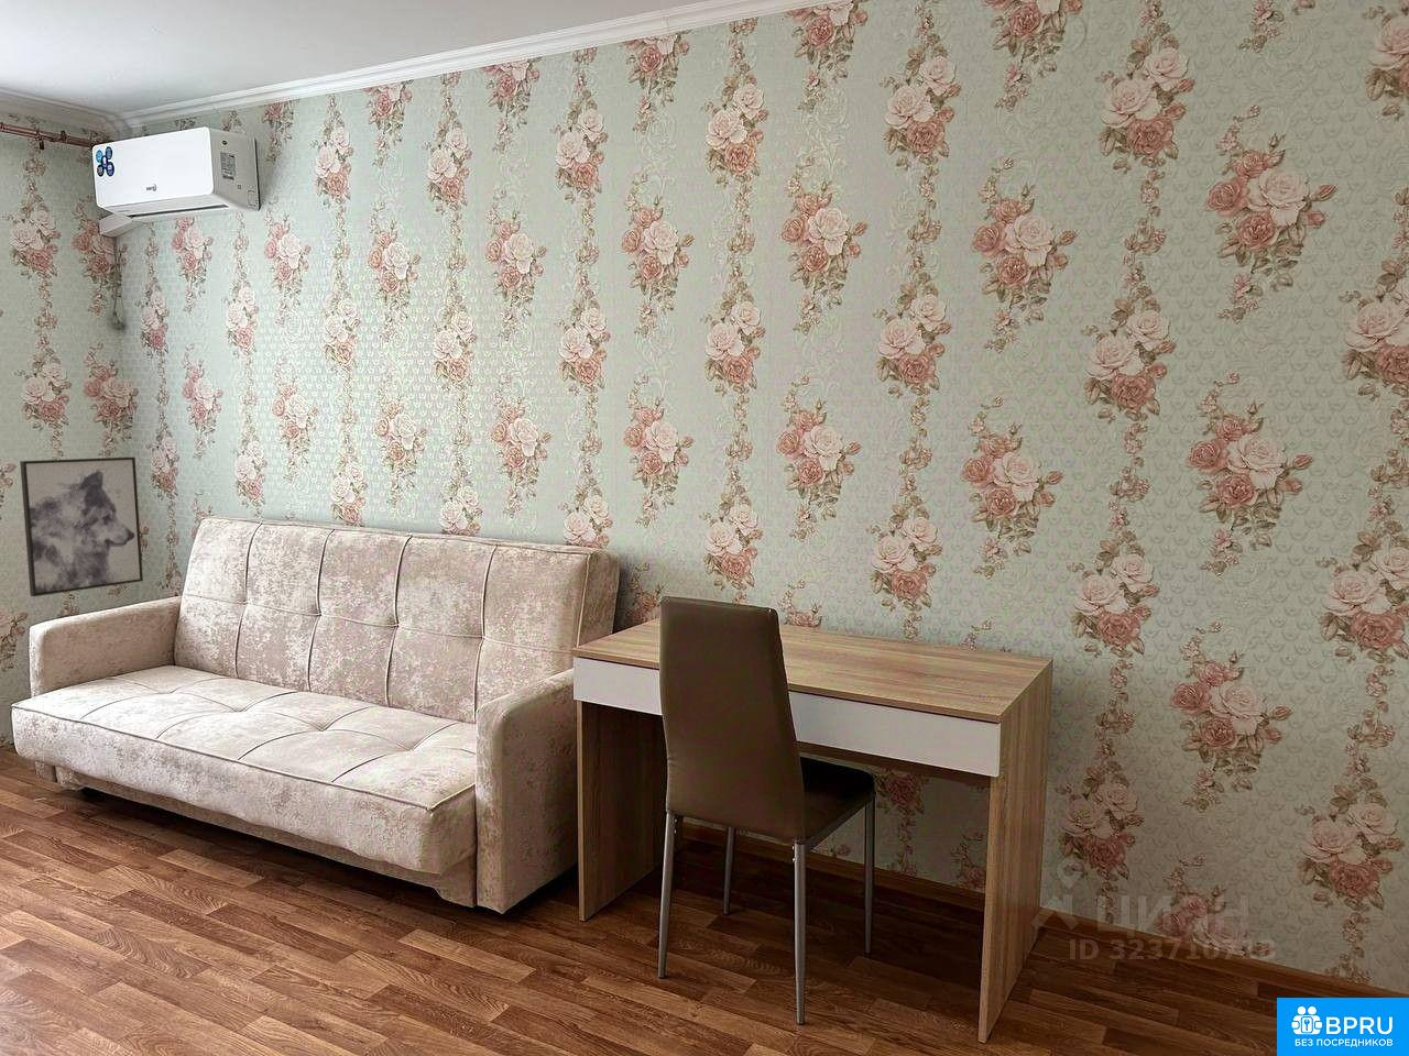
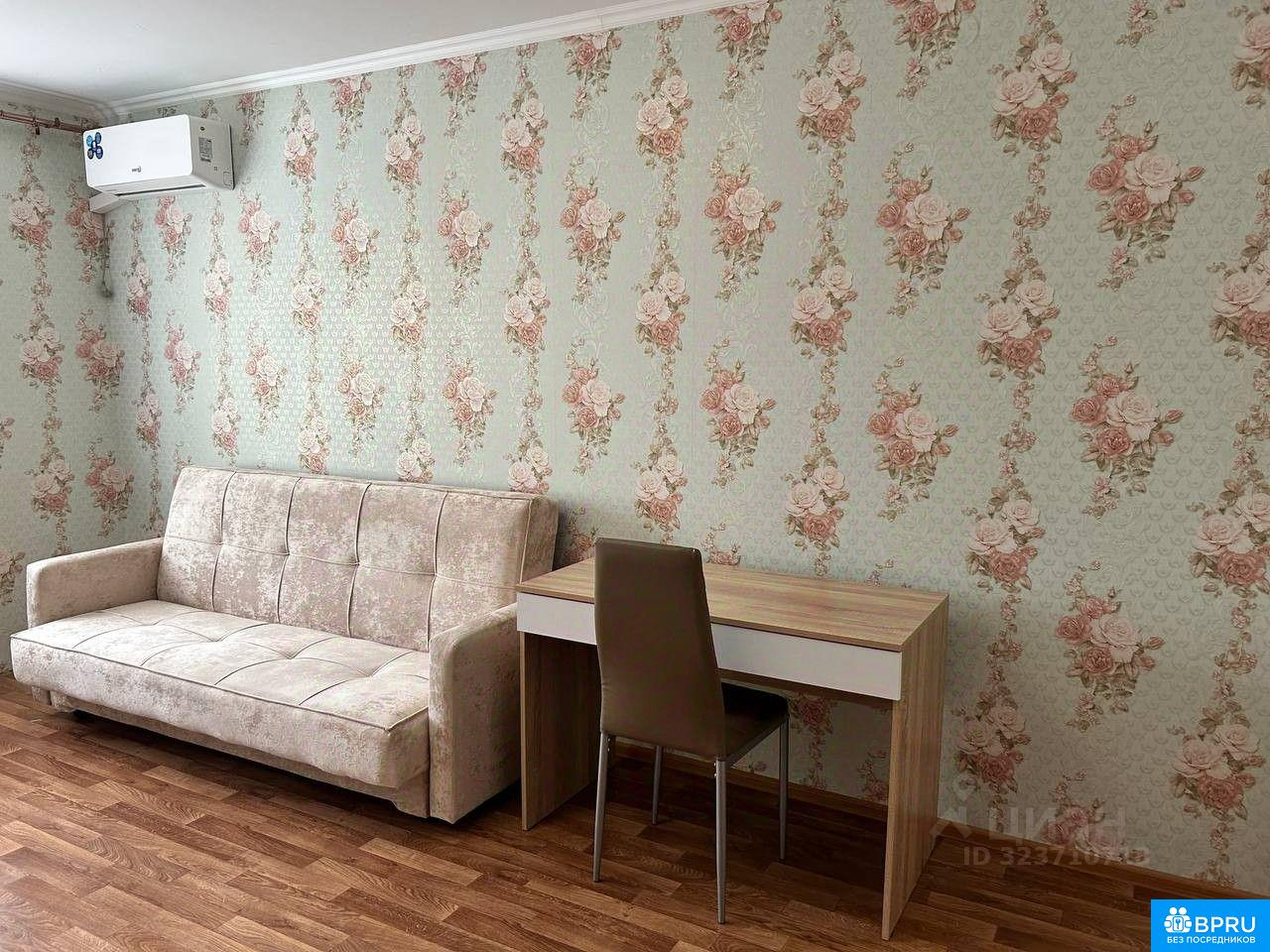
- wall art [19,456,144,597]
